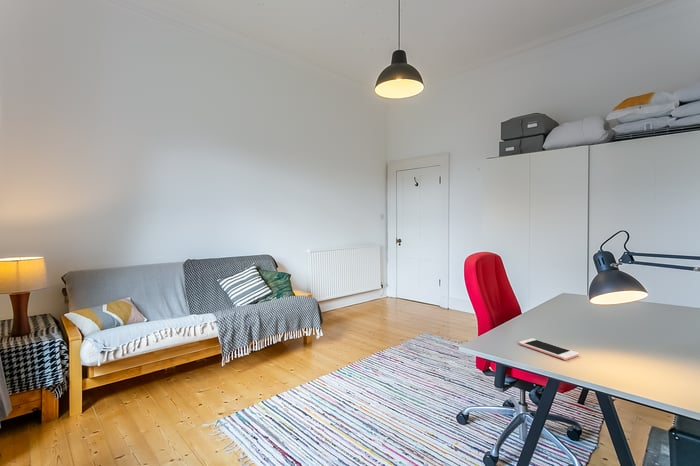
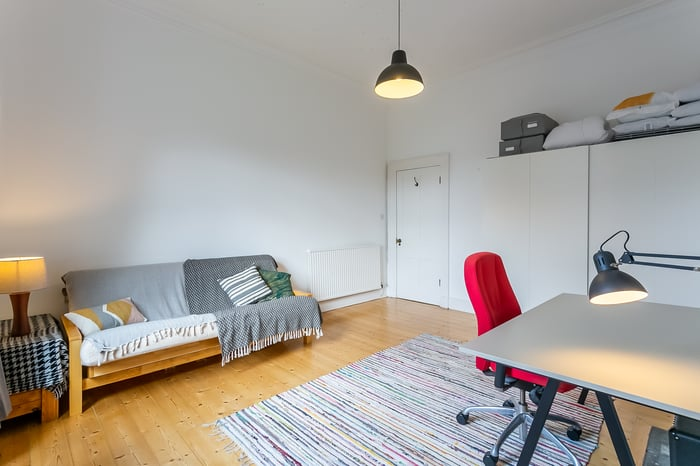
- cell phone [518,337,580,361]
